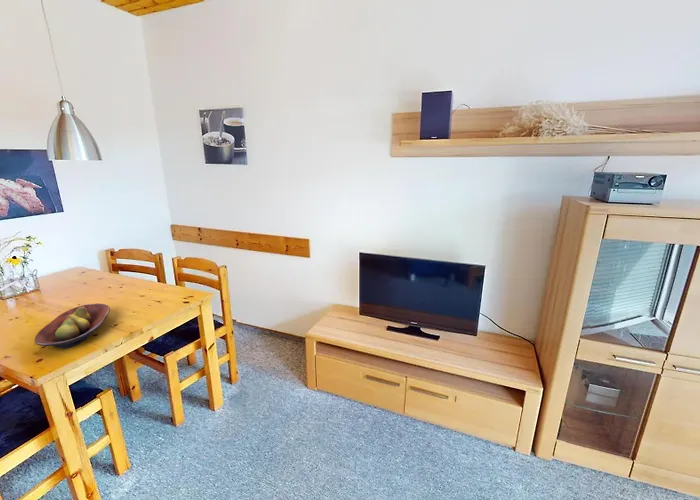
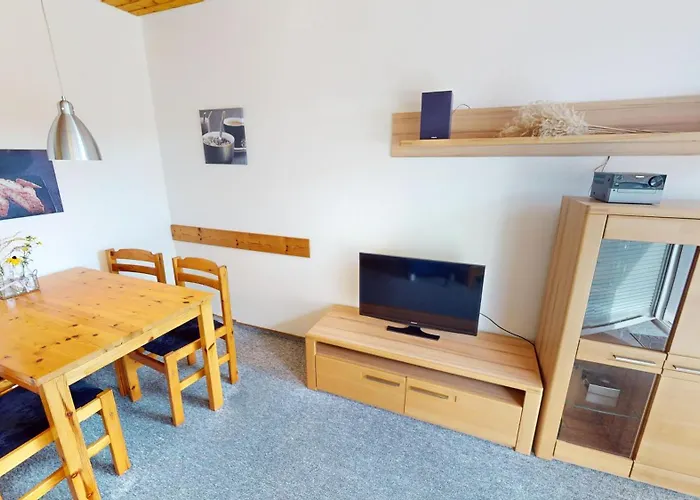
- fruit bowl [34,302,111,350]
